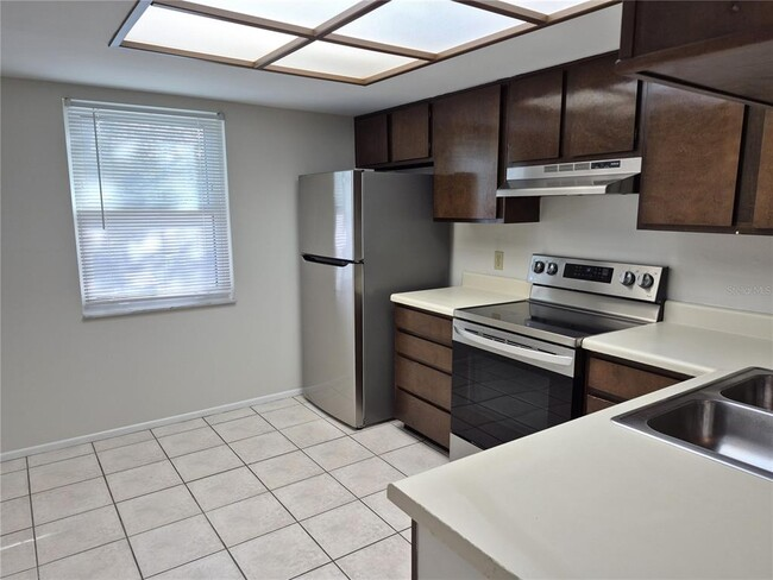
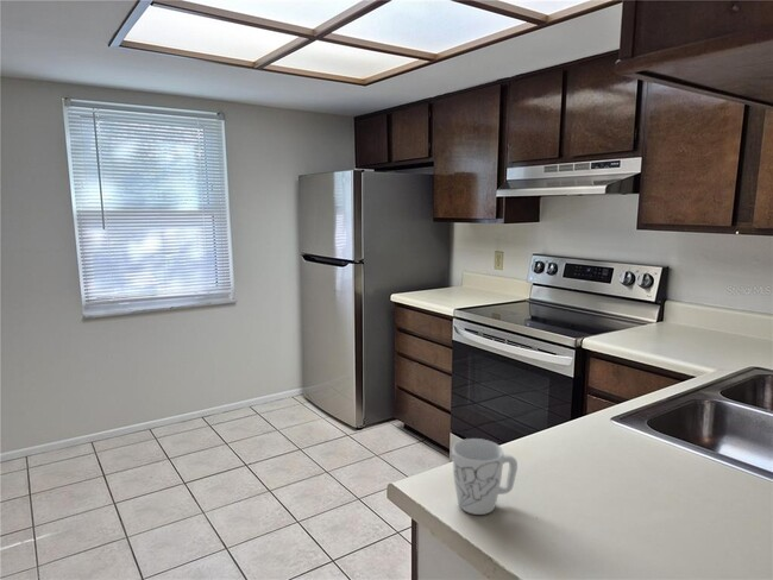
+ mug [451,437,519,516]
